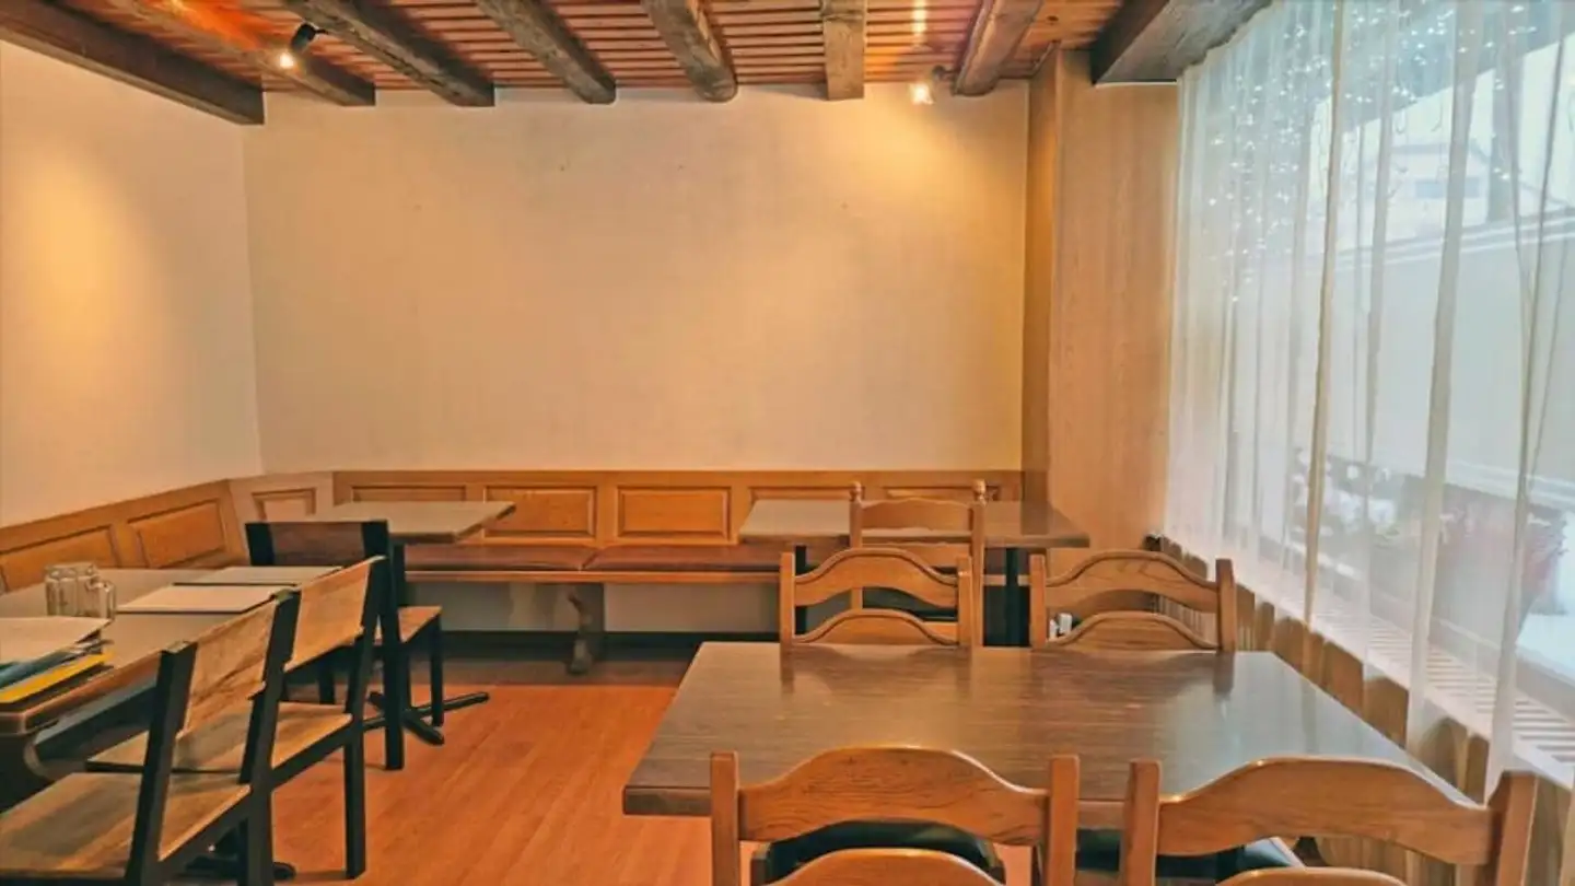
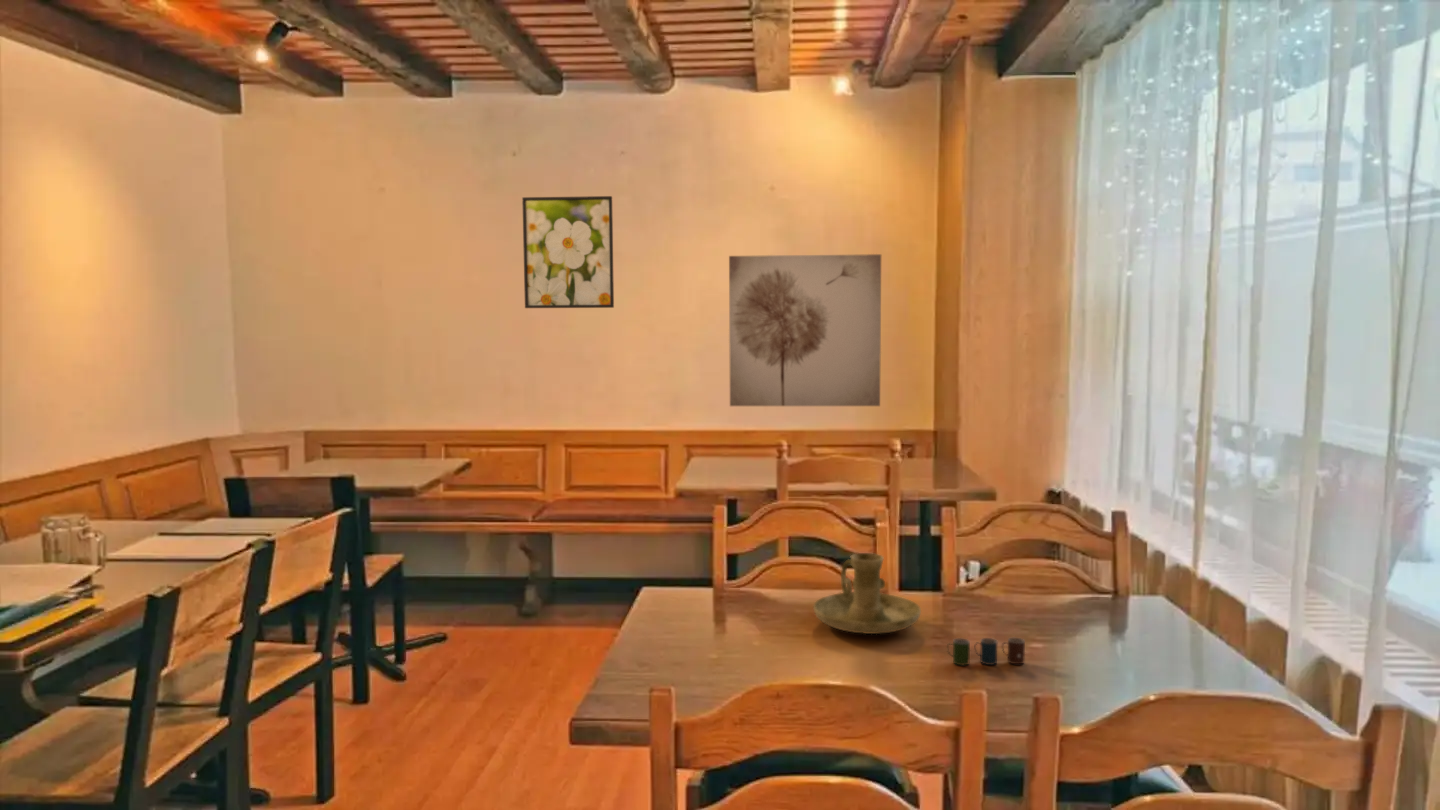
+ candle holder [812,552,922,635]
+ cup [946,637,1026,666]
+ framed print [521,195,615,309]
+ wall art [728,253,882,407]
